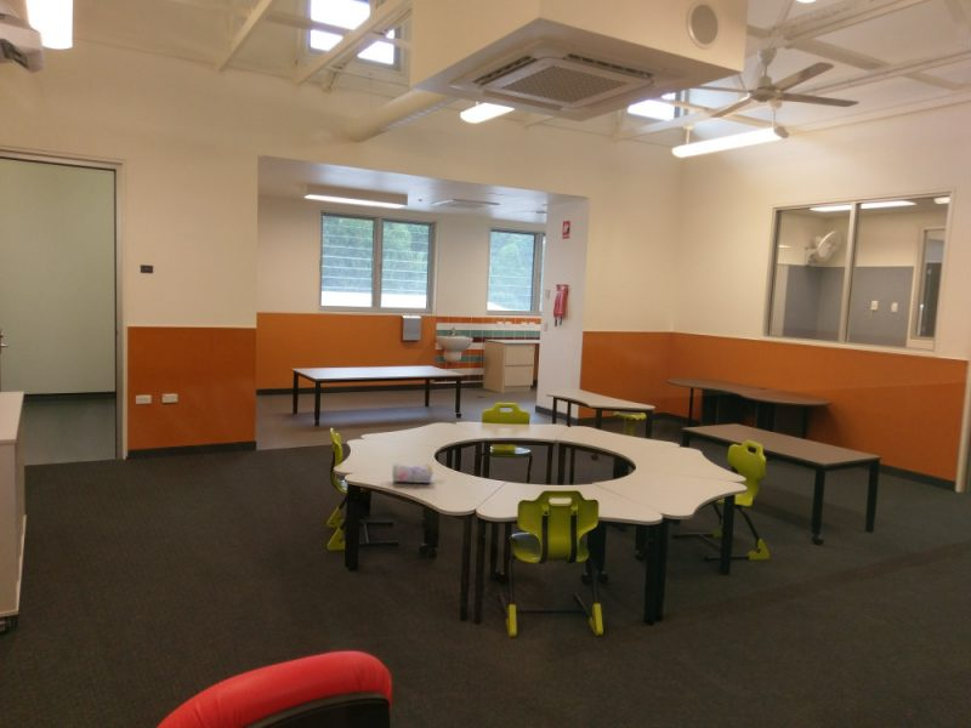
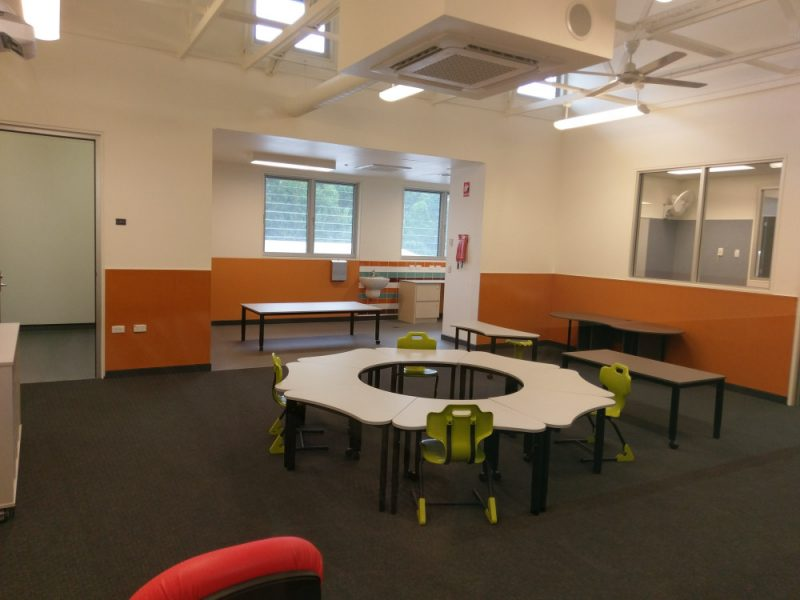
- pencil case [391,462,435,484]
